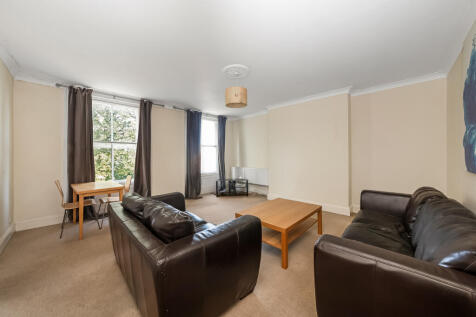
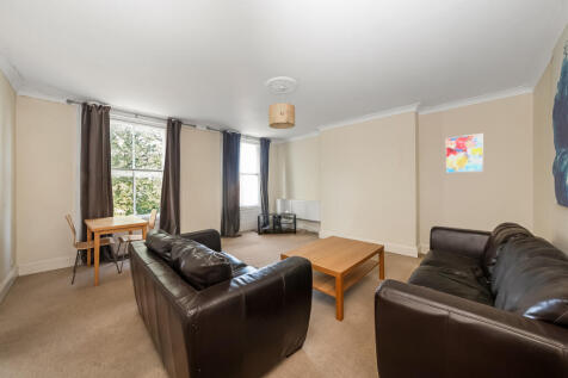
+ wall art [444,132,484,174]
